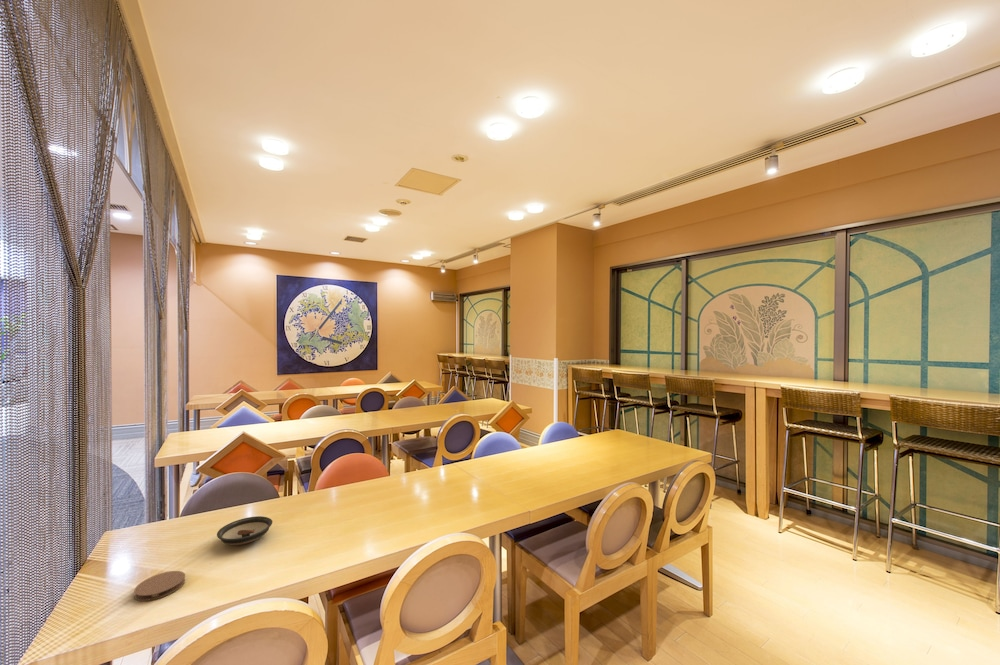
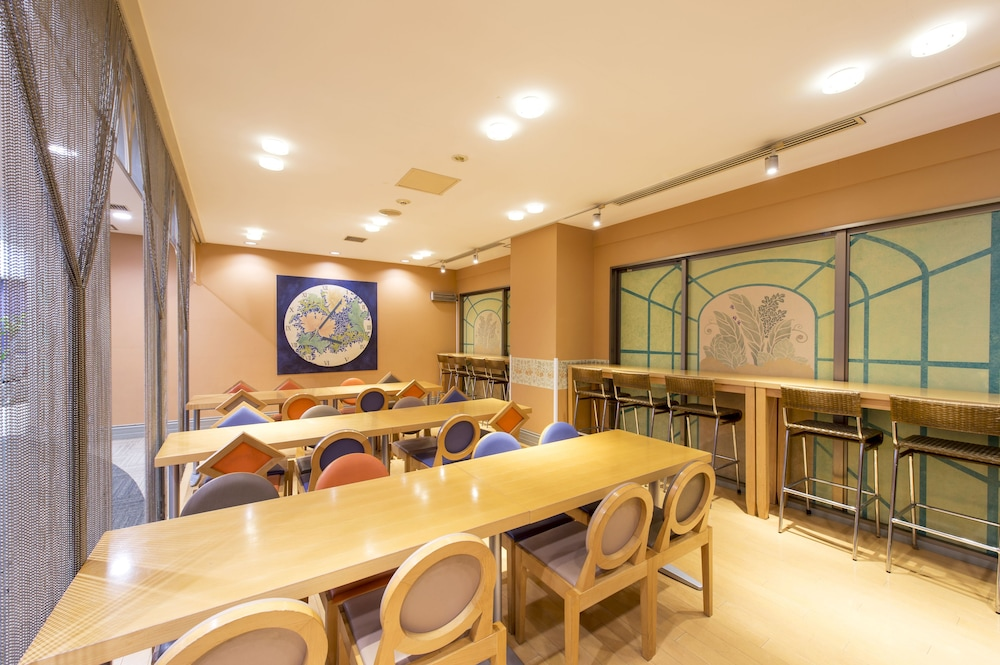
- saucer [216,515,273,546]
- coaster [133,570,186,602]
